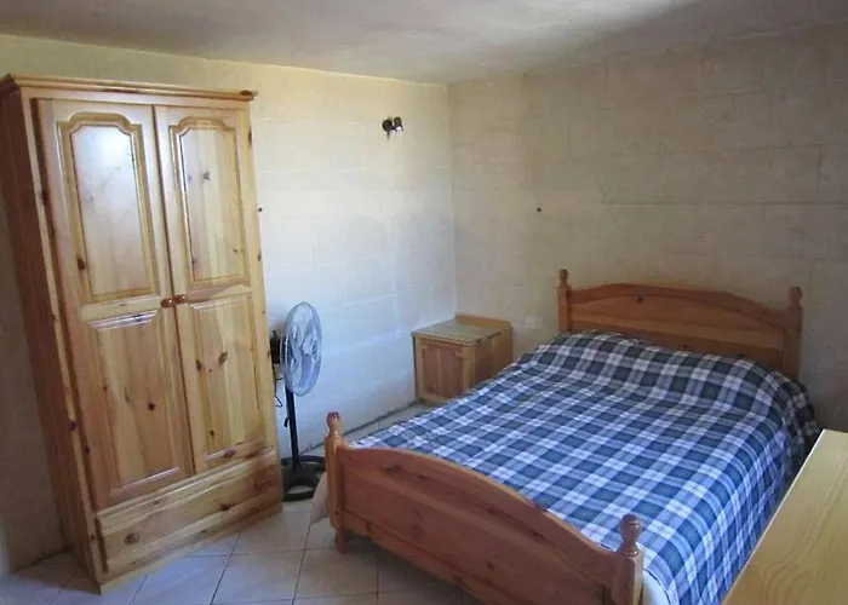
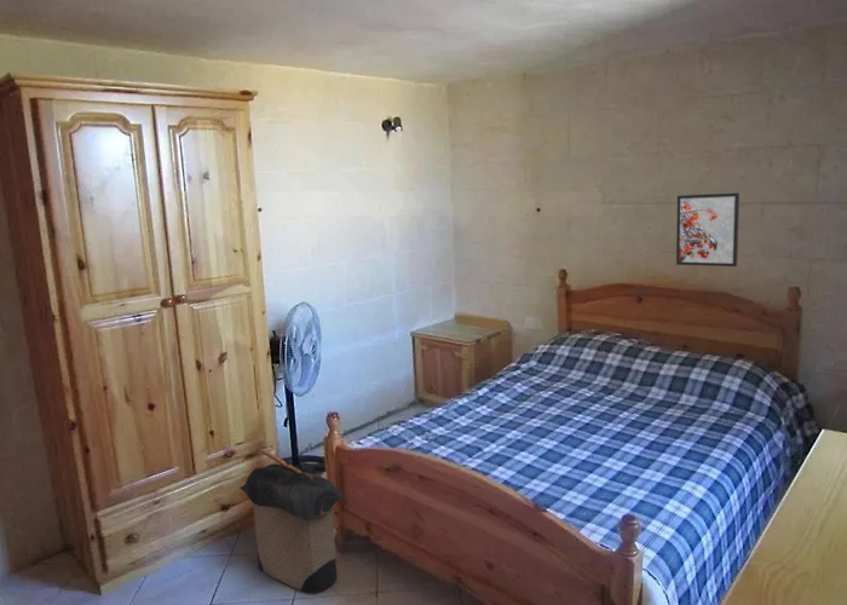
+ laundry hamper [238,448,350,594]
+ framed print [675,192,741,267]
